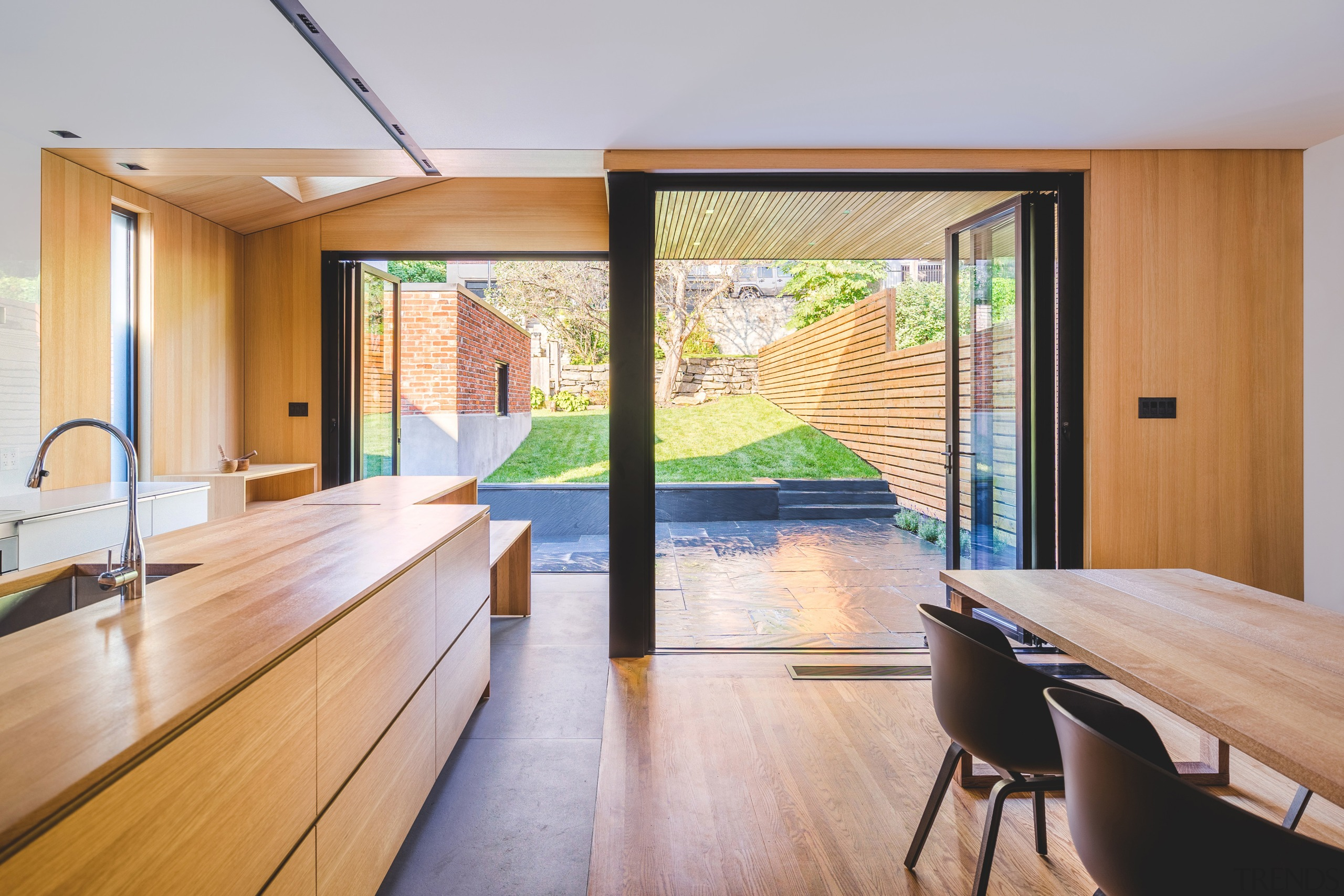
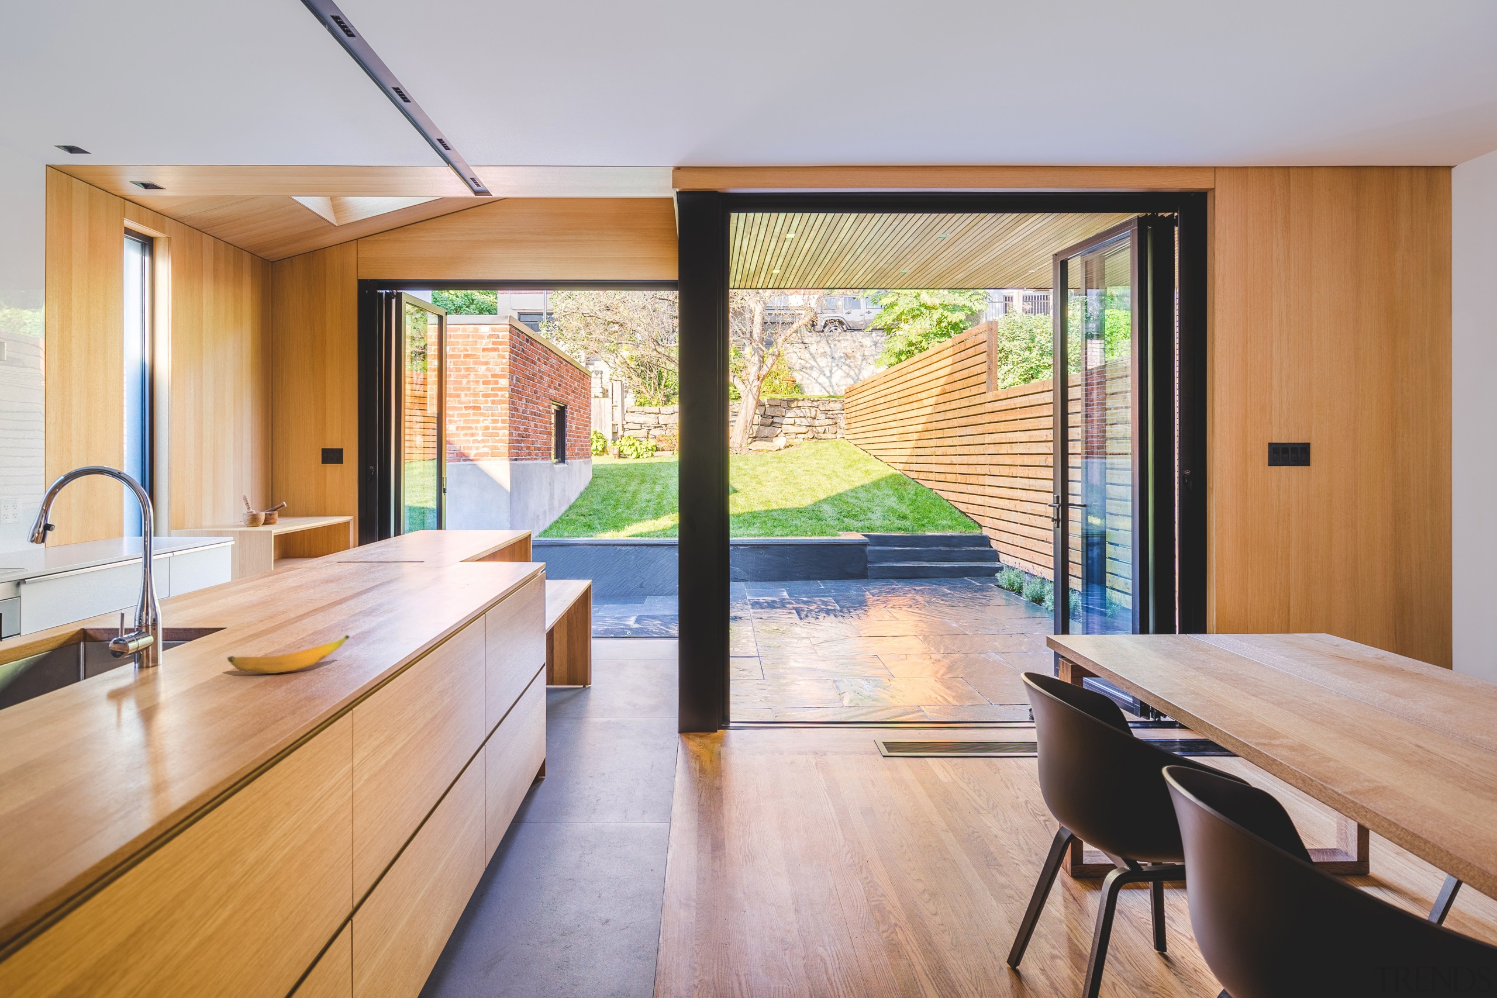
+ banana [226,635,350,674]
